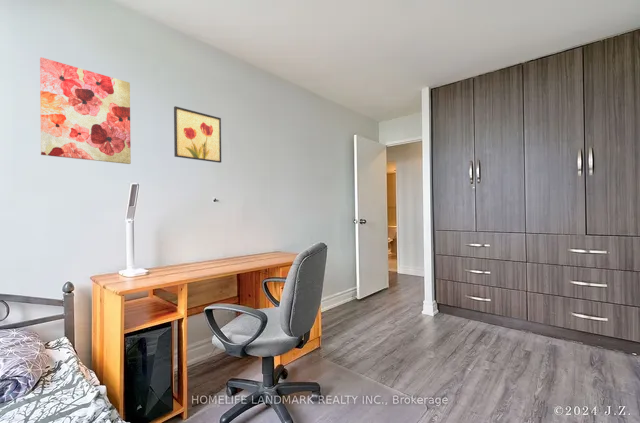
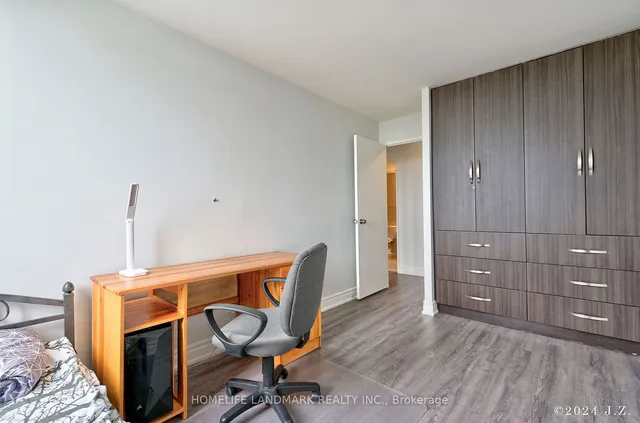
- wall art [39,56,132,165]
- wall art [173,105,222,164]
